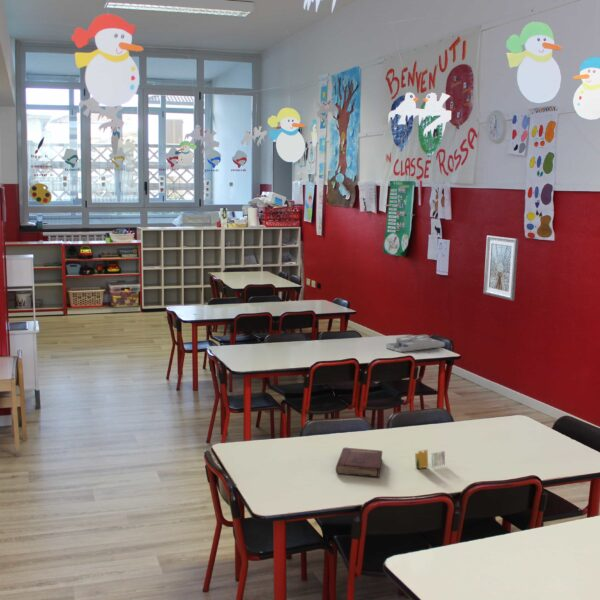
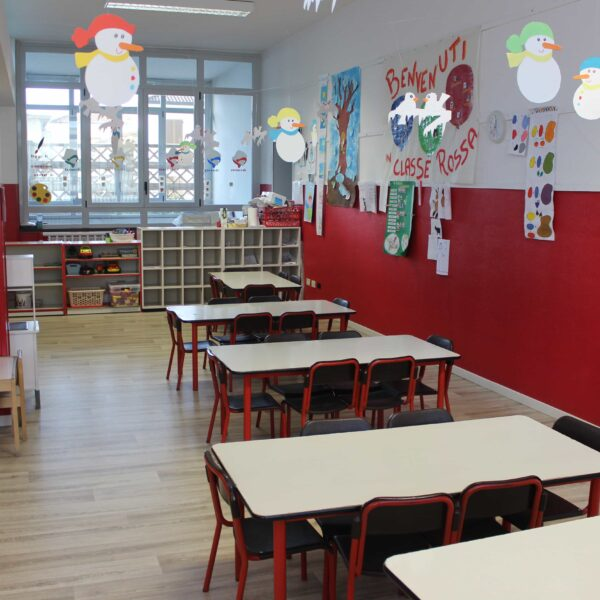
- picture frame [482,235,519,302]
- crayon [414,449,446,470]
- desk organizer [385,334,446,353]
- hardback book [335,447,383,478]
